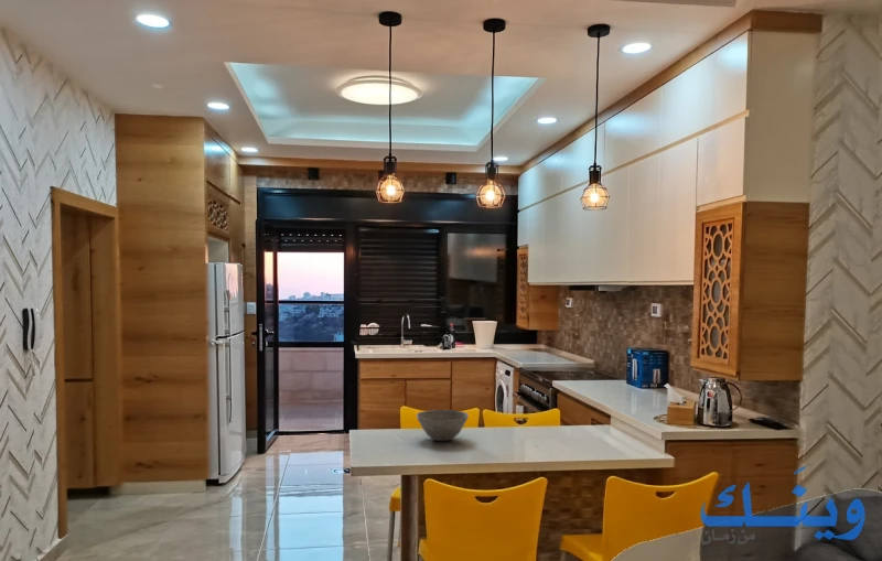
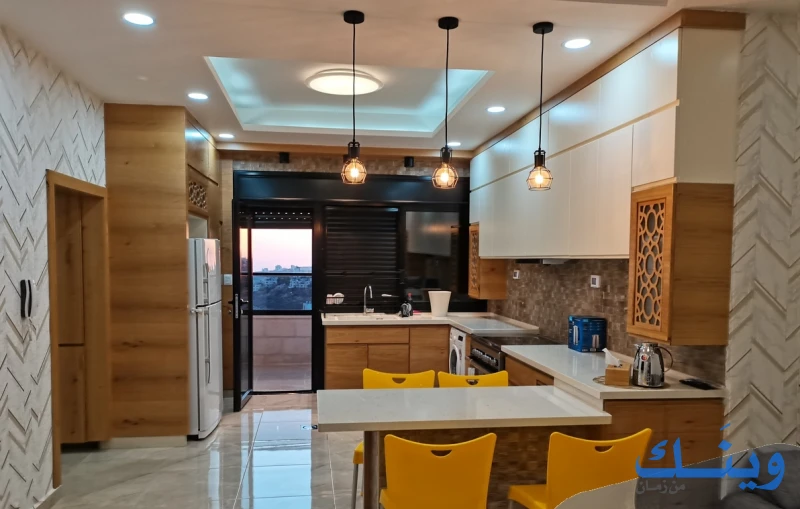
- bowl [416,409,470,442]
